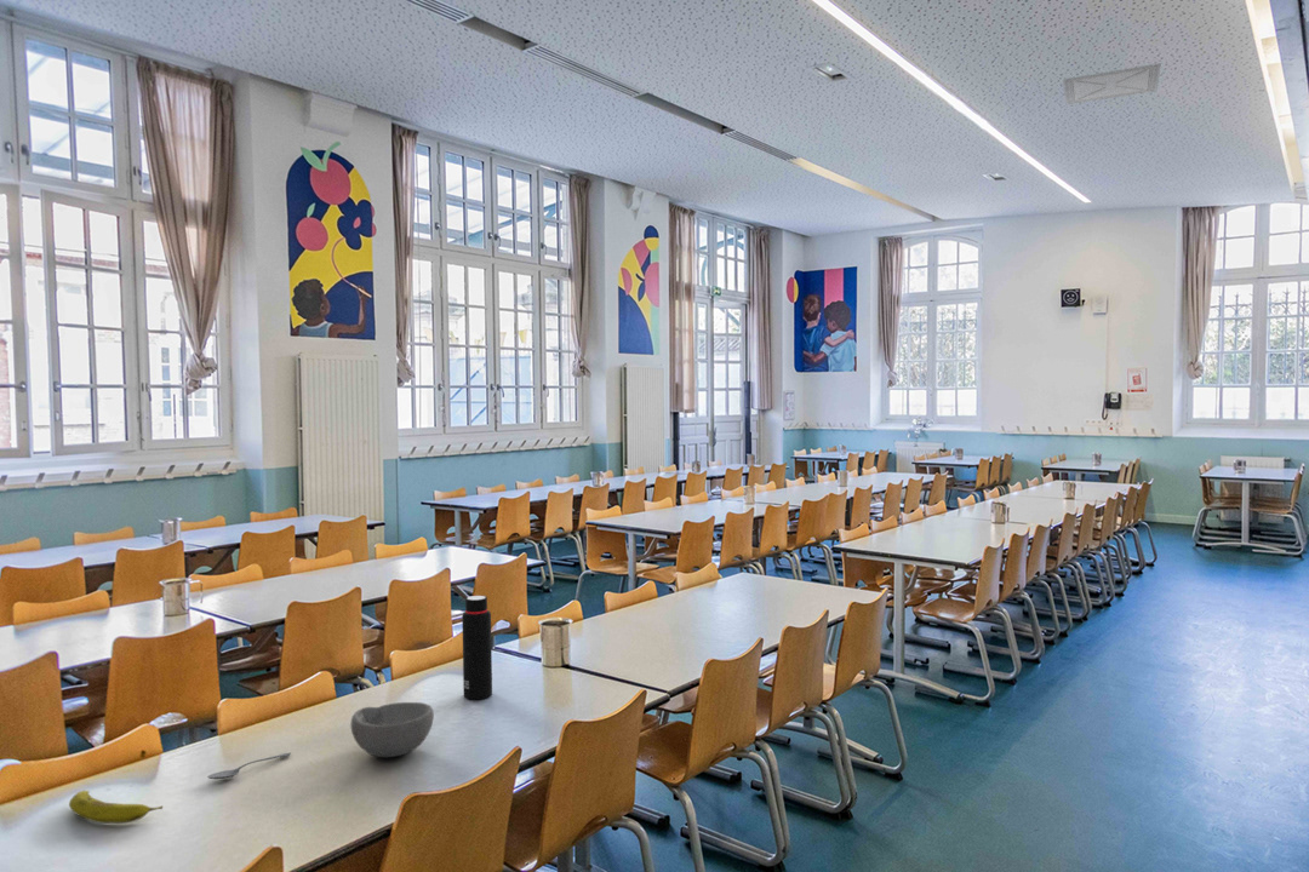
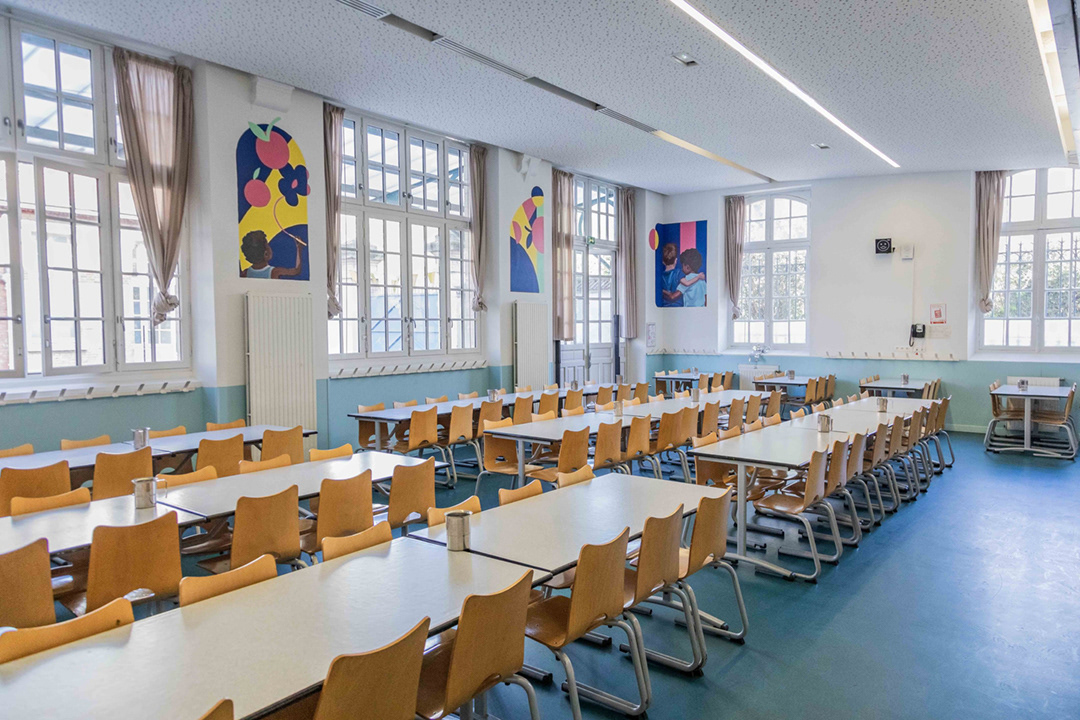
- bowl [349,701,435,758]
- ceiling vent [1062,62,1162,105]
- fruit [68,790,164,825]
- spoon [206,751,292,780]
- water bottle [461,595,493,700]
